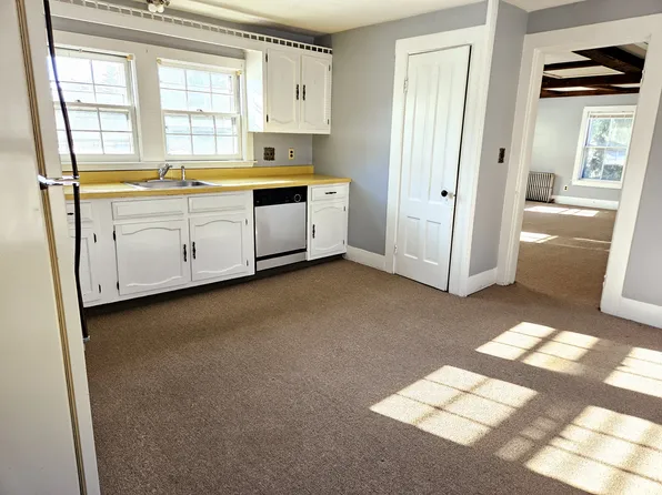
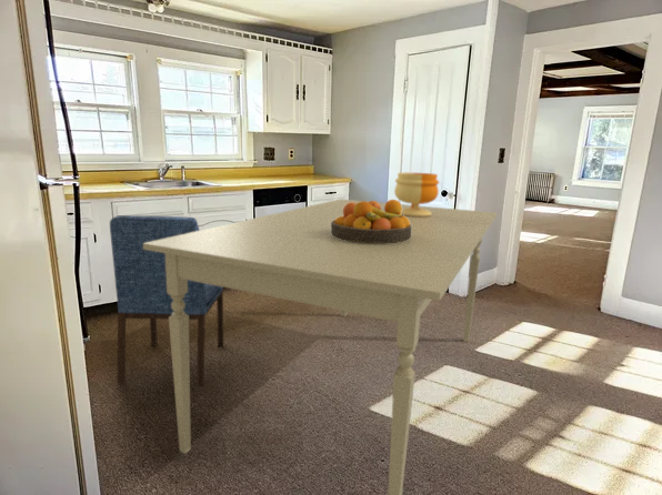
+ dining chair [109,214,224,386]
+ fruit bowl [331,199,412,243]
+ dining table [143,198,498,495]
+ footed bowl [393,171,440,216]
